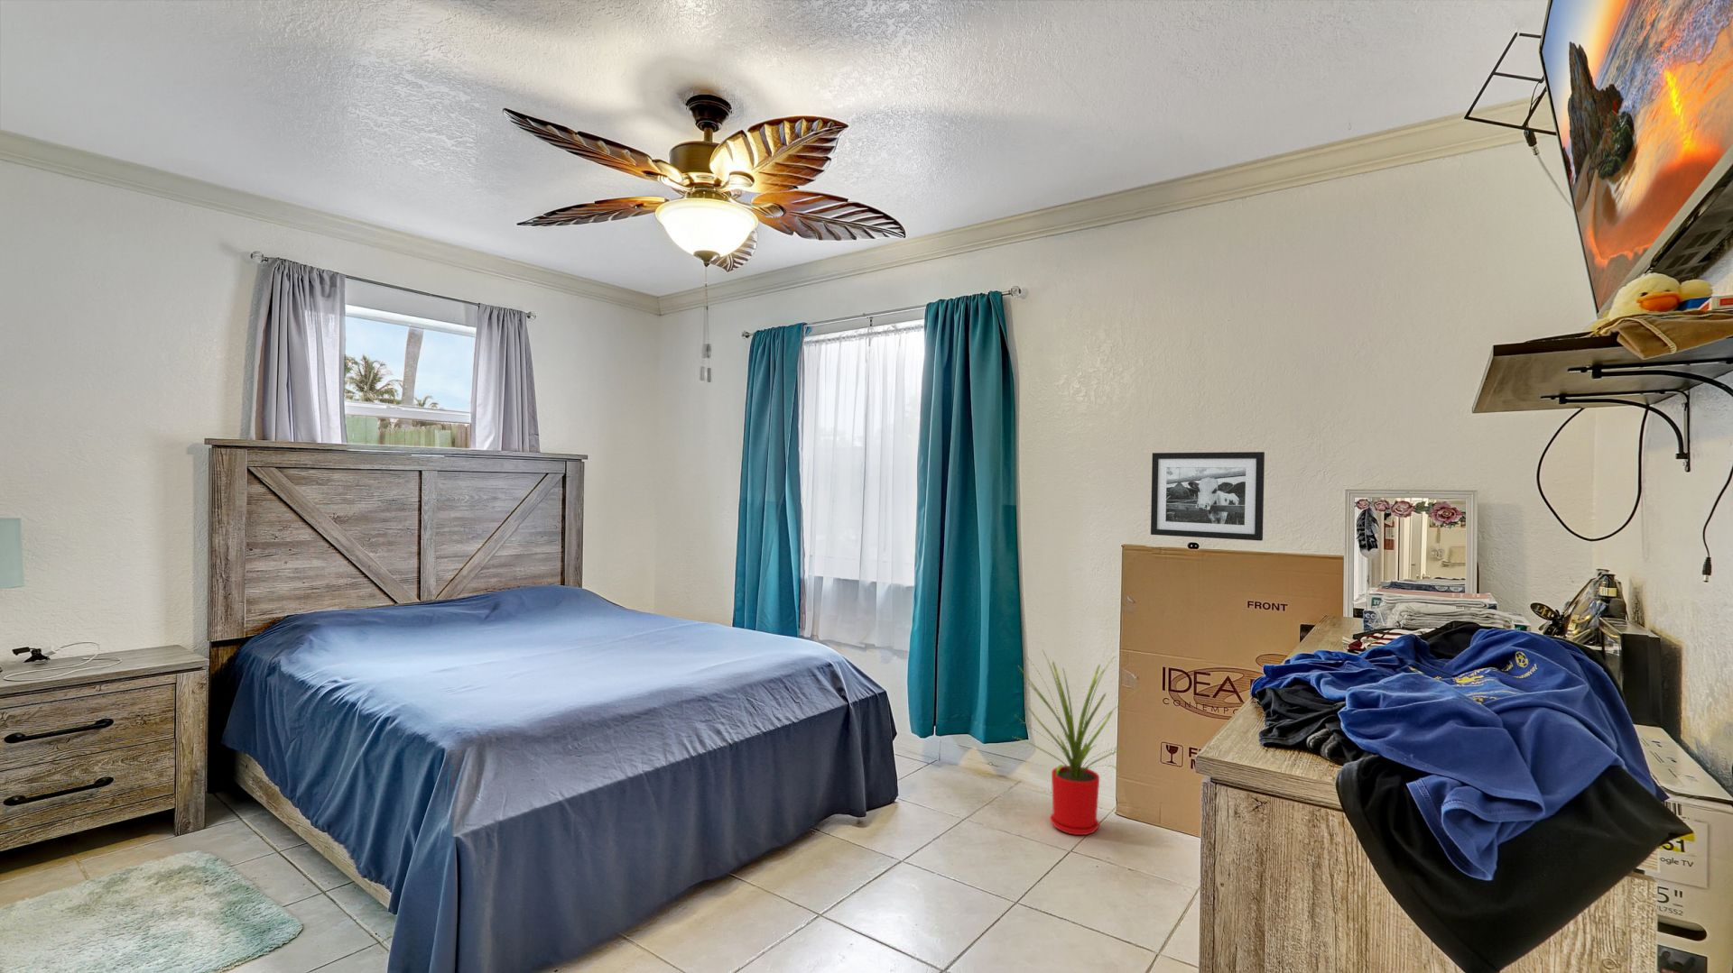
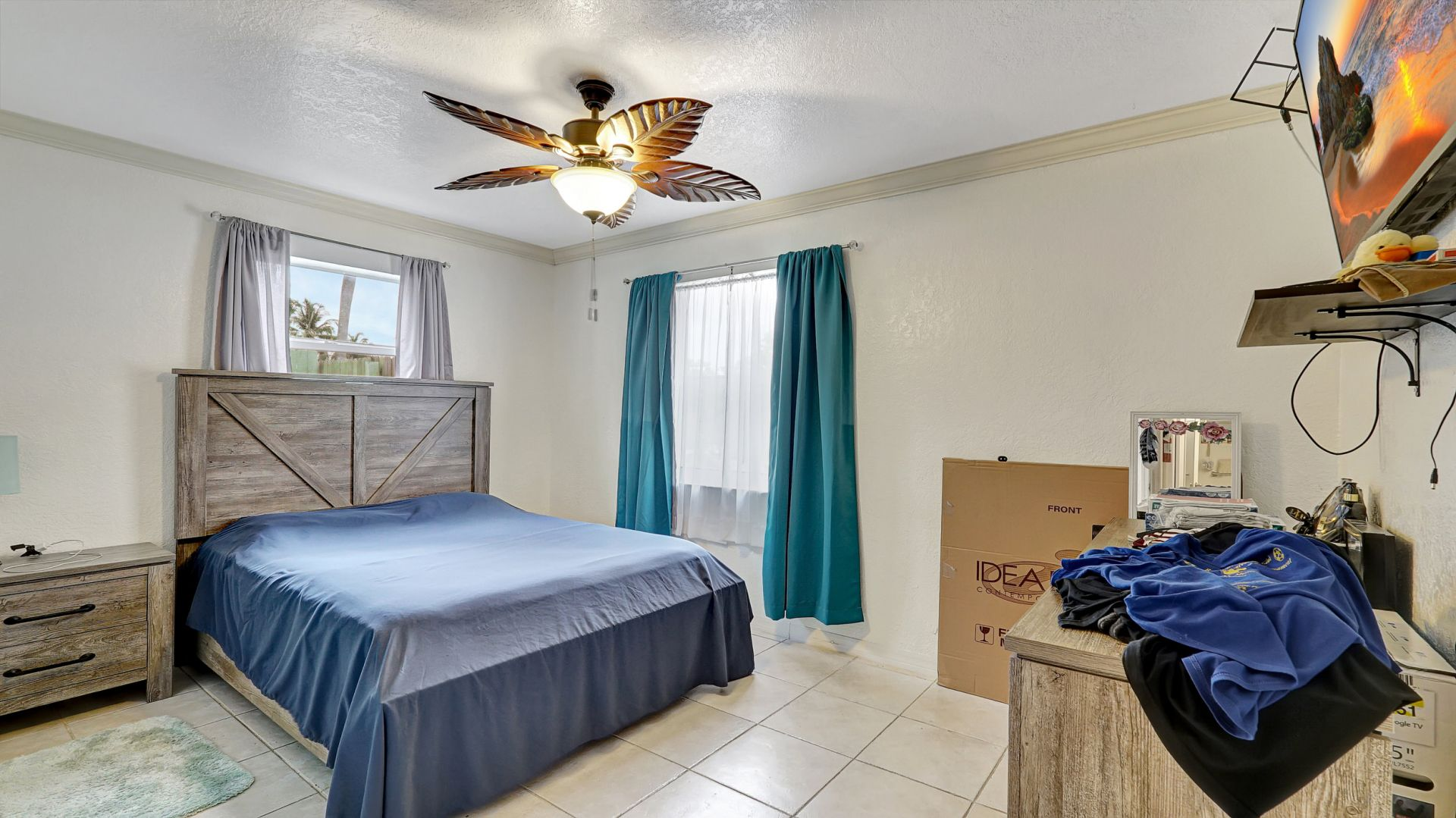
- house plant [1012,649,1145,836]
- picture frame [1150,451,1265,542]
